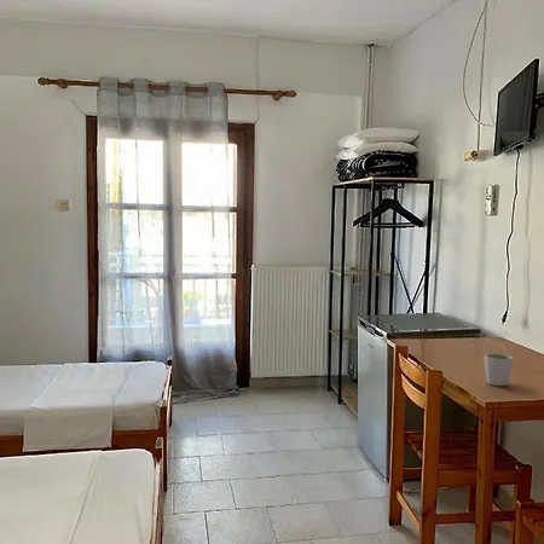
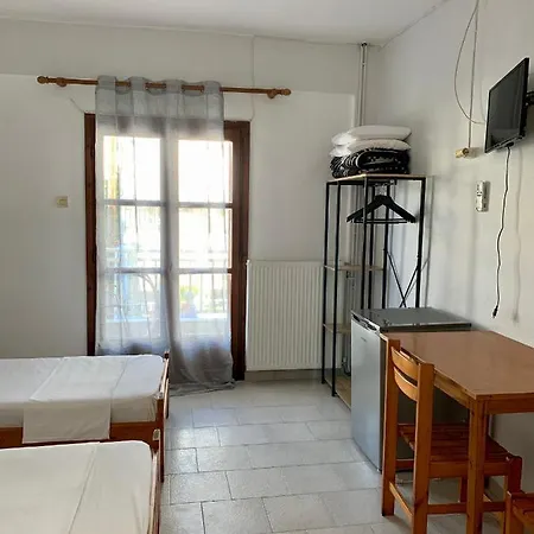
- mug [484,352,514,387]
